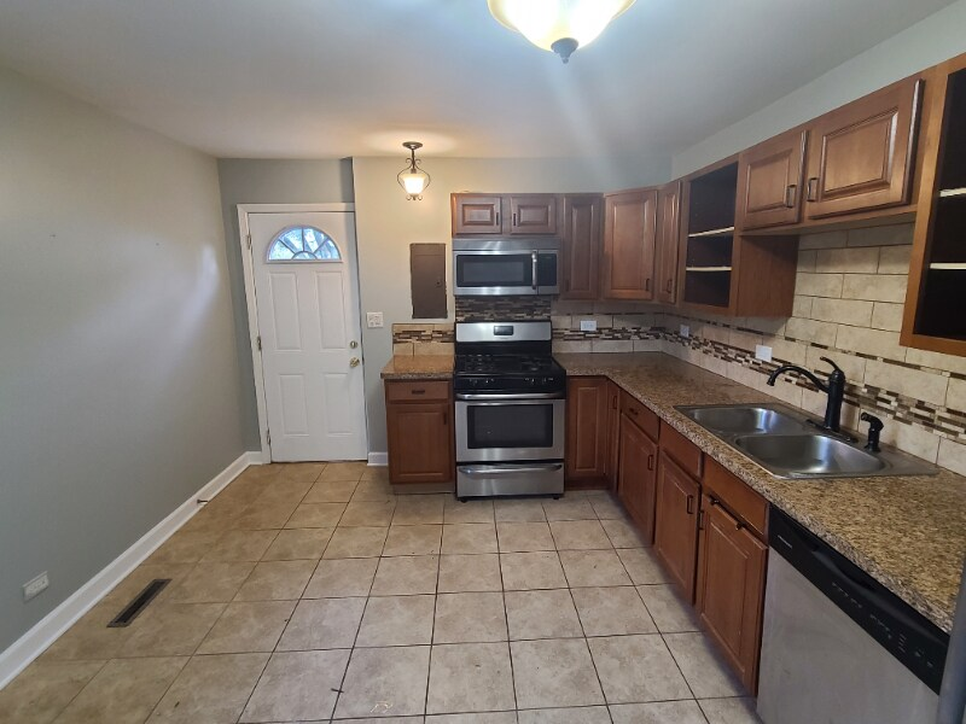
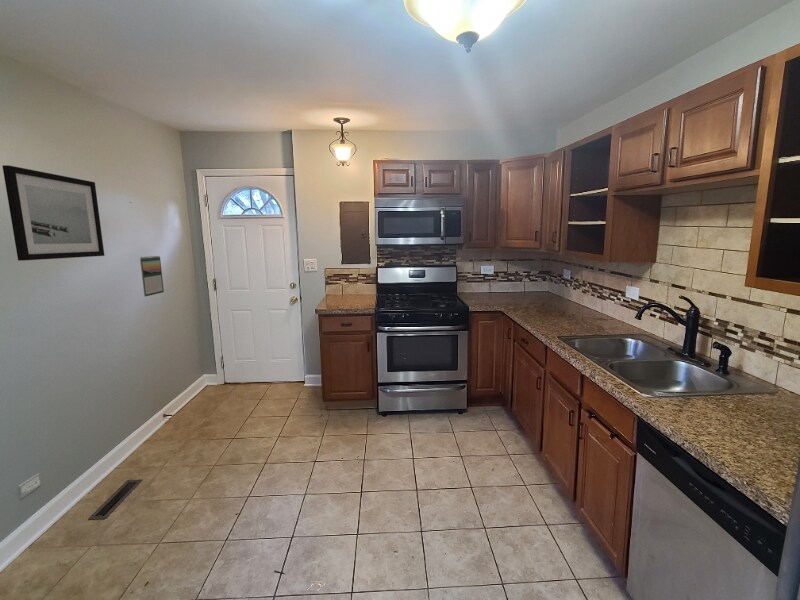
+ wall art [1,164,105,262]
+ calendar [139,255,165,298]
